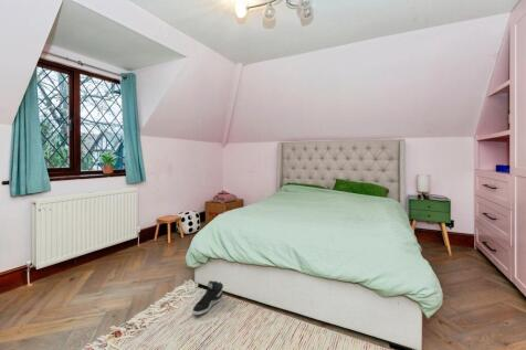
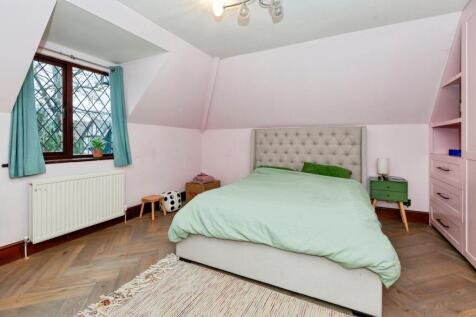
- sneaker [191,279,224,316]
